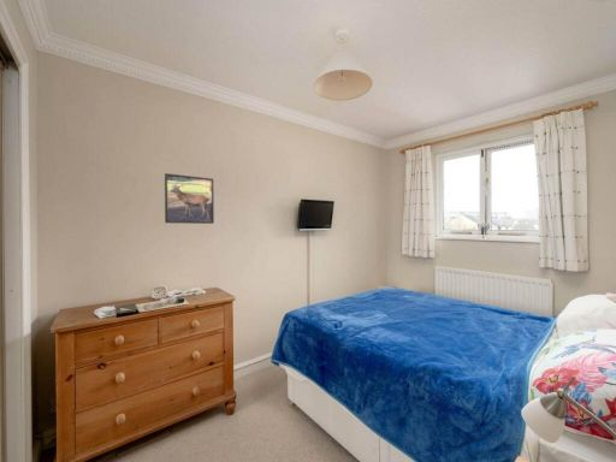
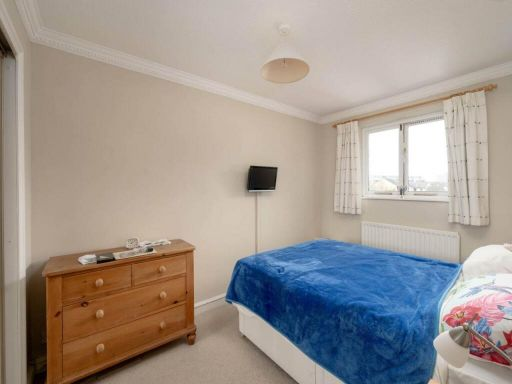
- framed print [164,172,215,225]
